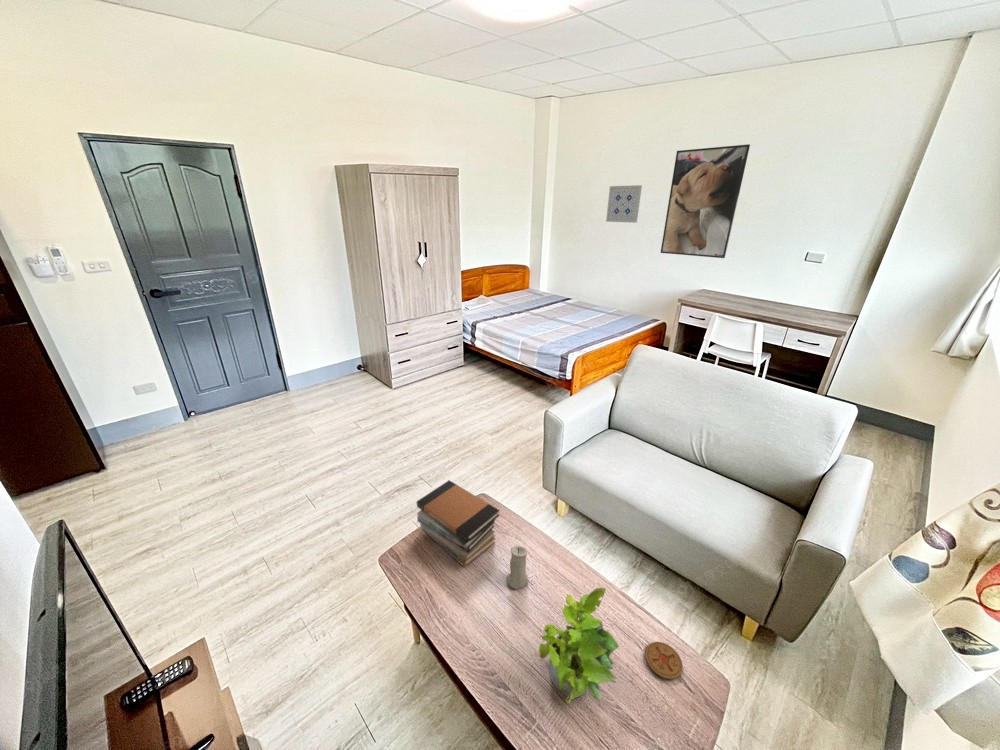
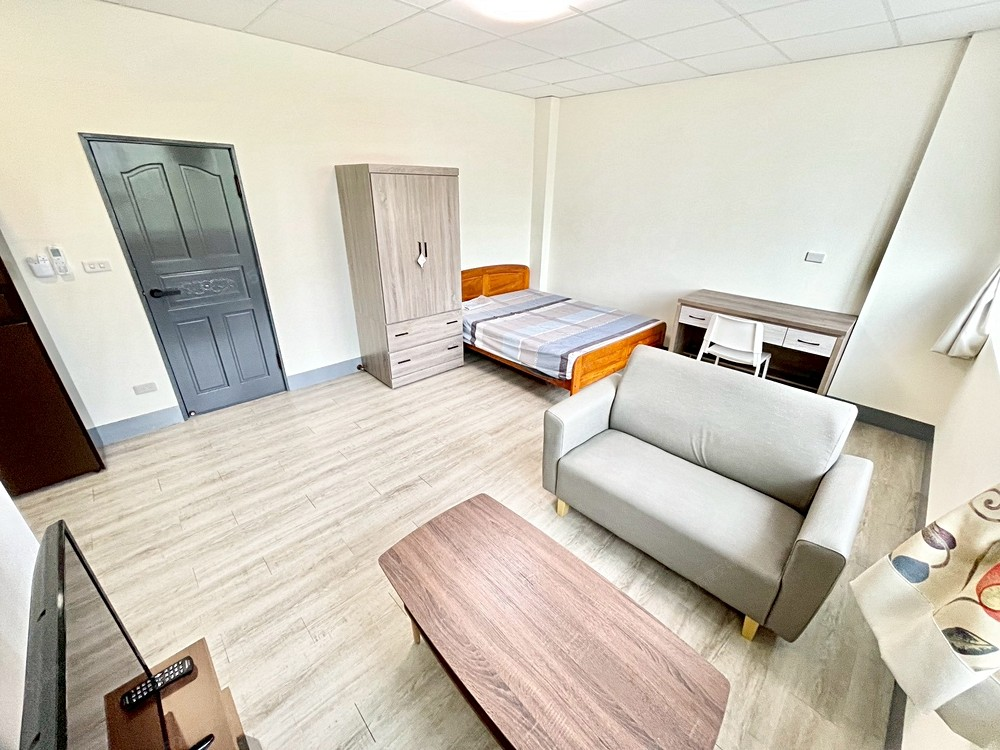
- wall art [605,184,643,224]
- candle [506,545,529,590]
- book stack [416,479,501,568]
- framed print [660,143,751,259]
- coaster [644,641,684,680]
- potted plant [538,586,620,706]
